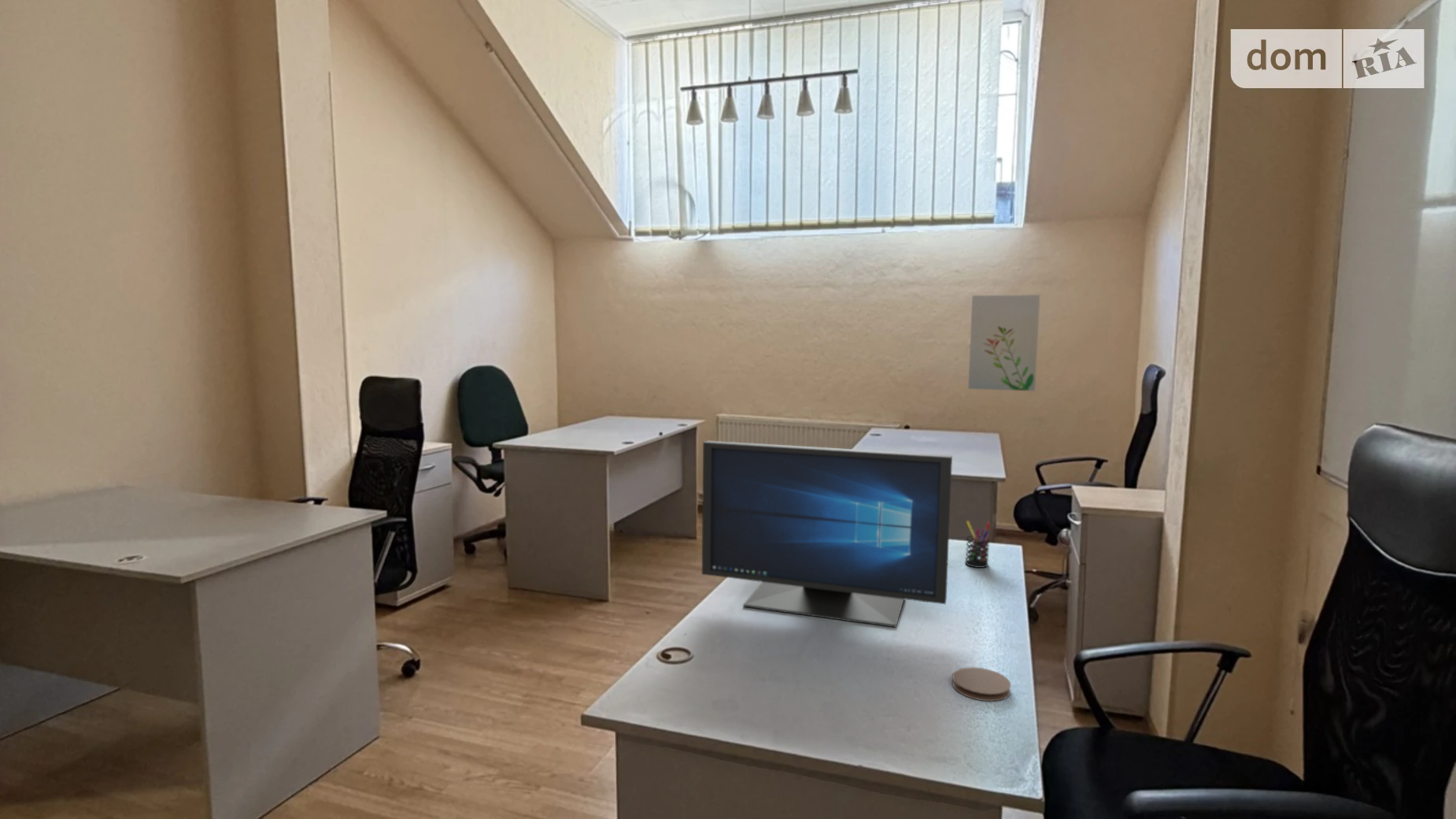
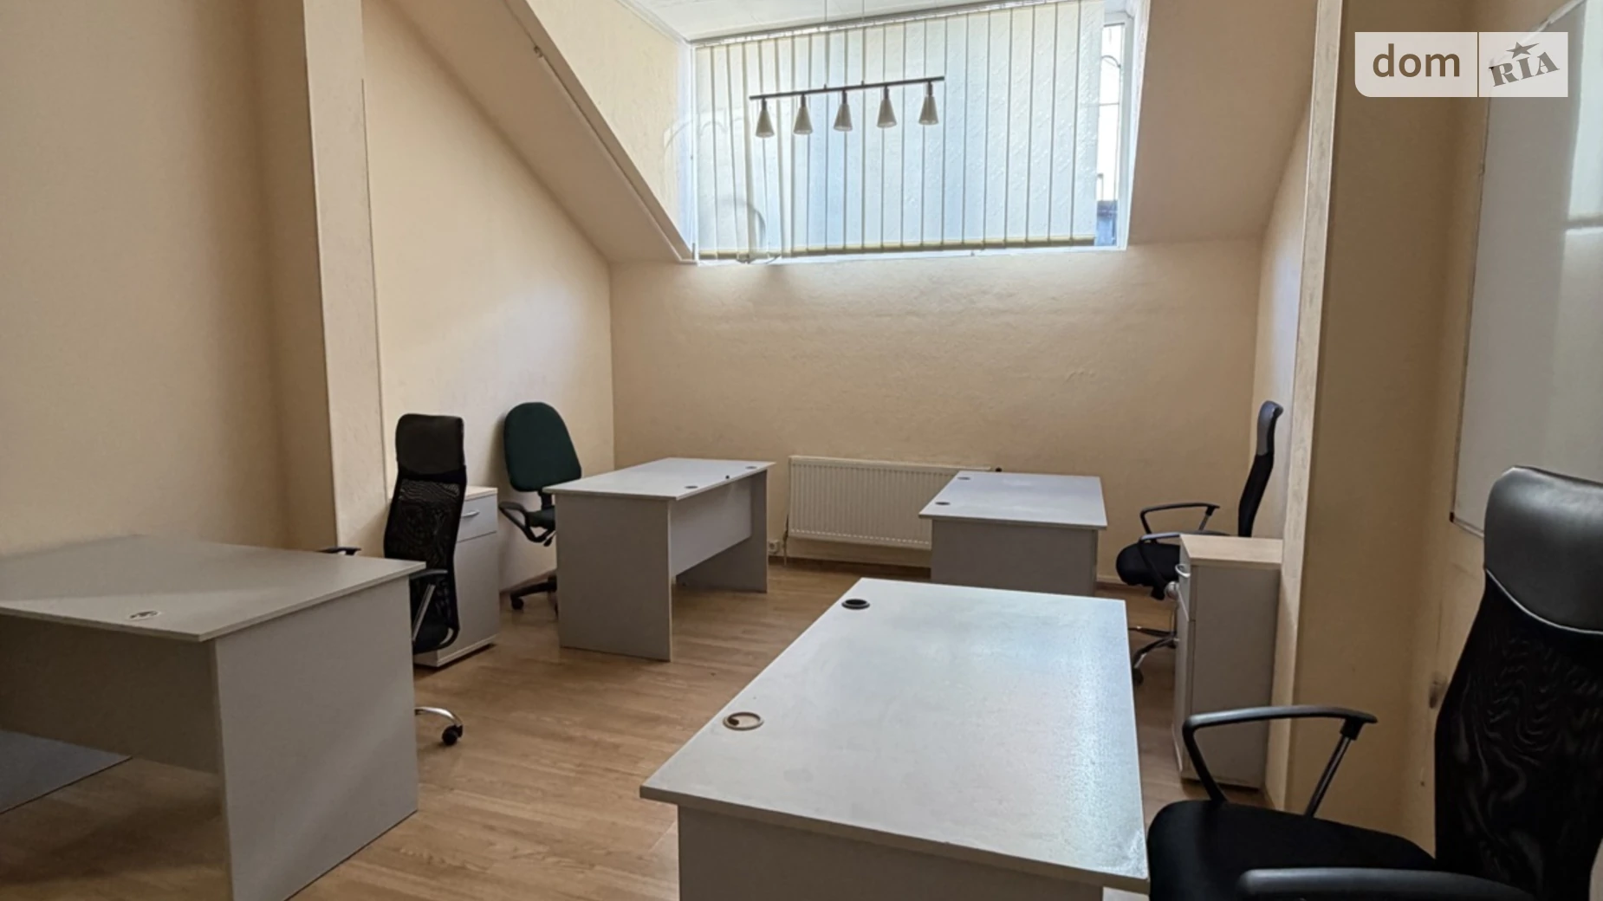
- monitor [701,439,953,628]
- coaster [952,666,1011,702]
- wall art [967,294,1040,391]
- pen holder [964,520,991,569]
